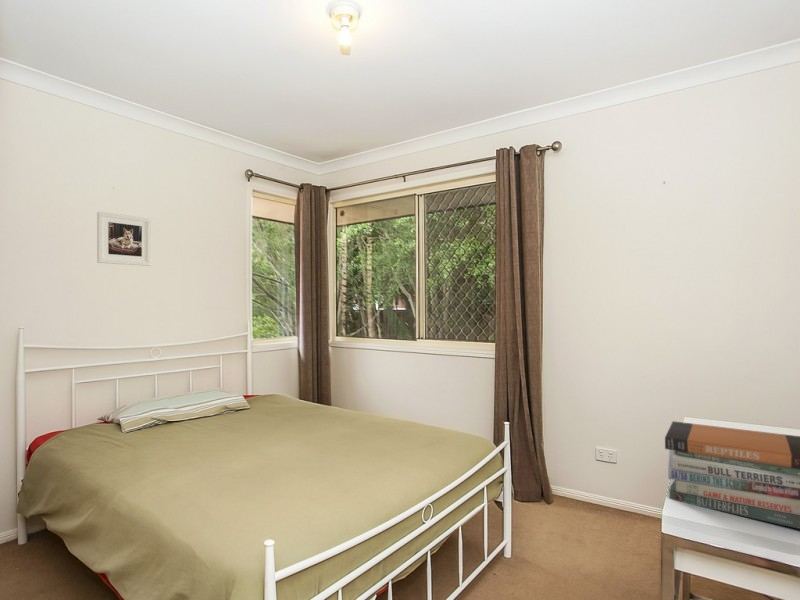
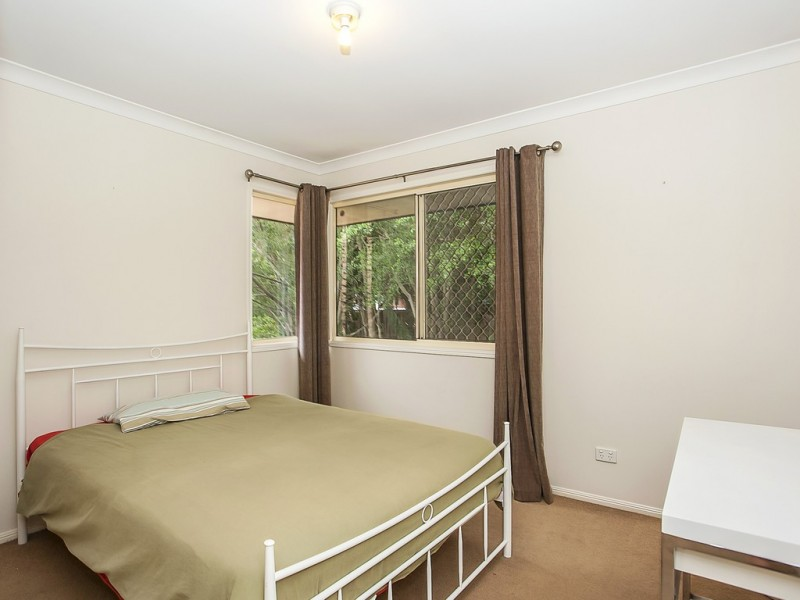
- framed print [96,211,152,267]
- book stack [664,420,800,530]
